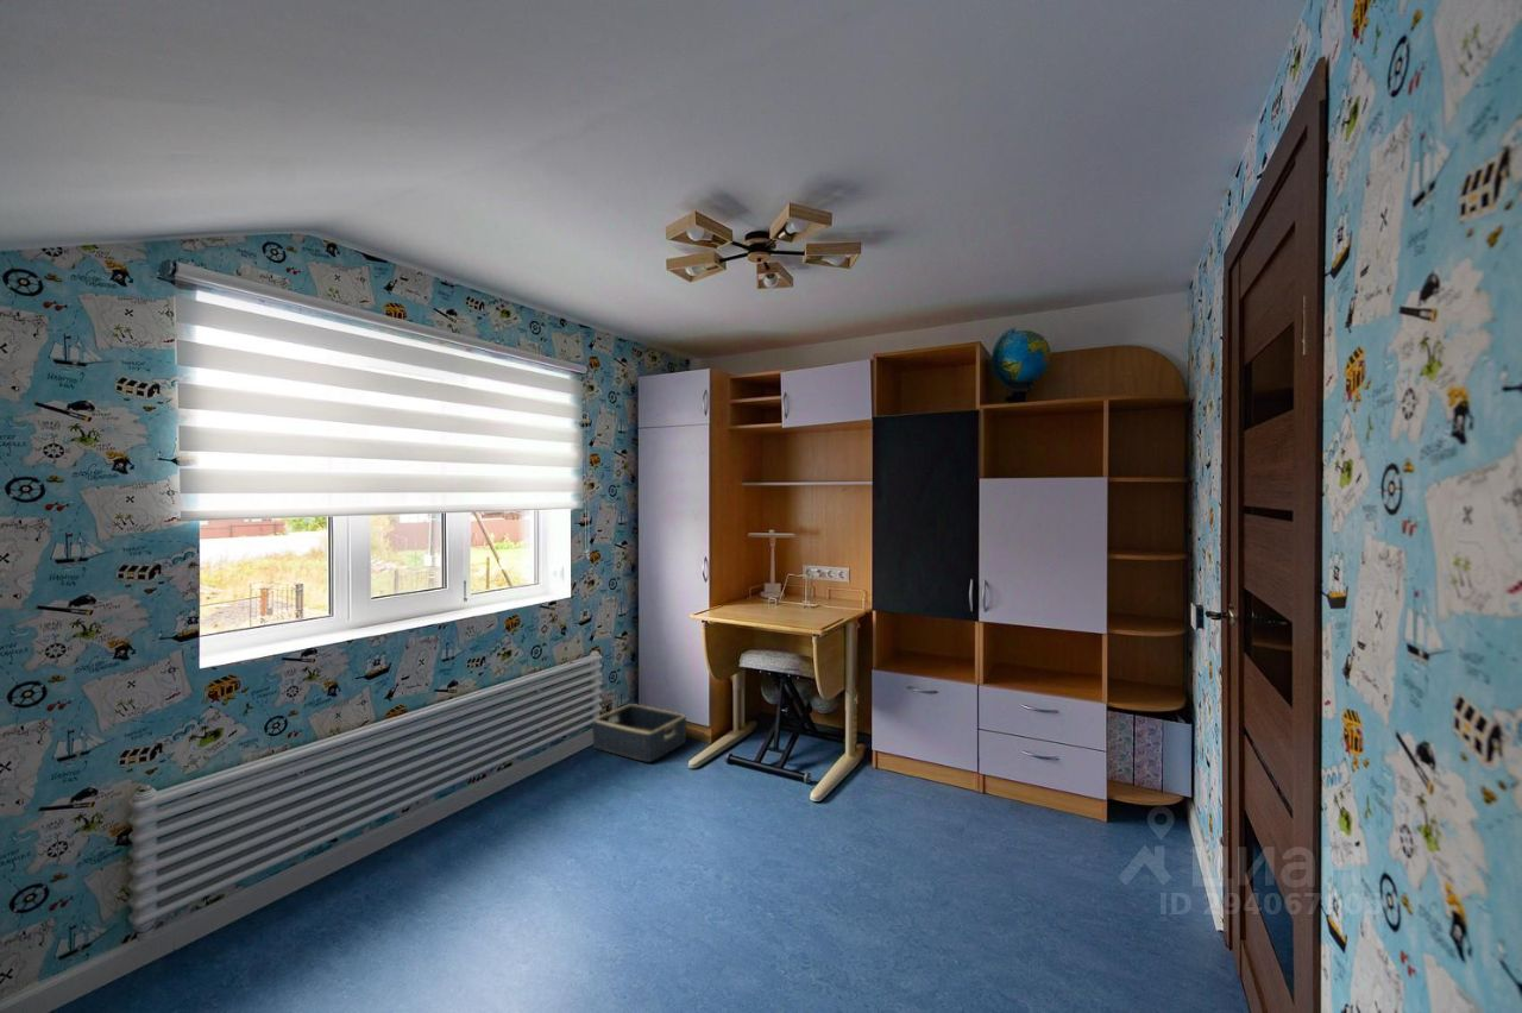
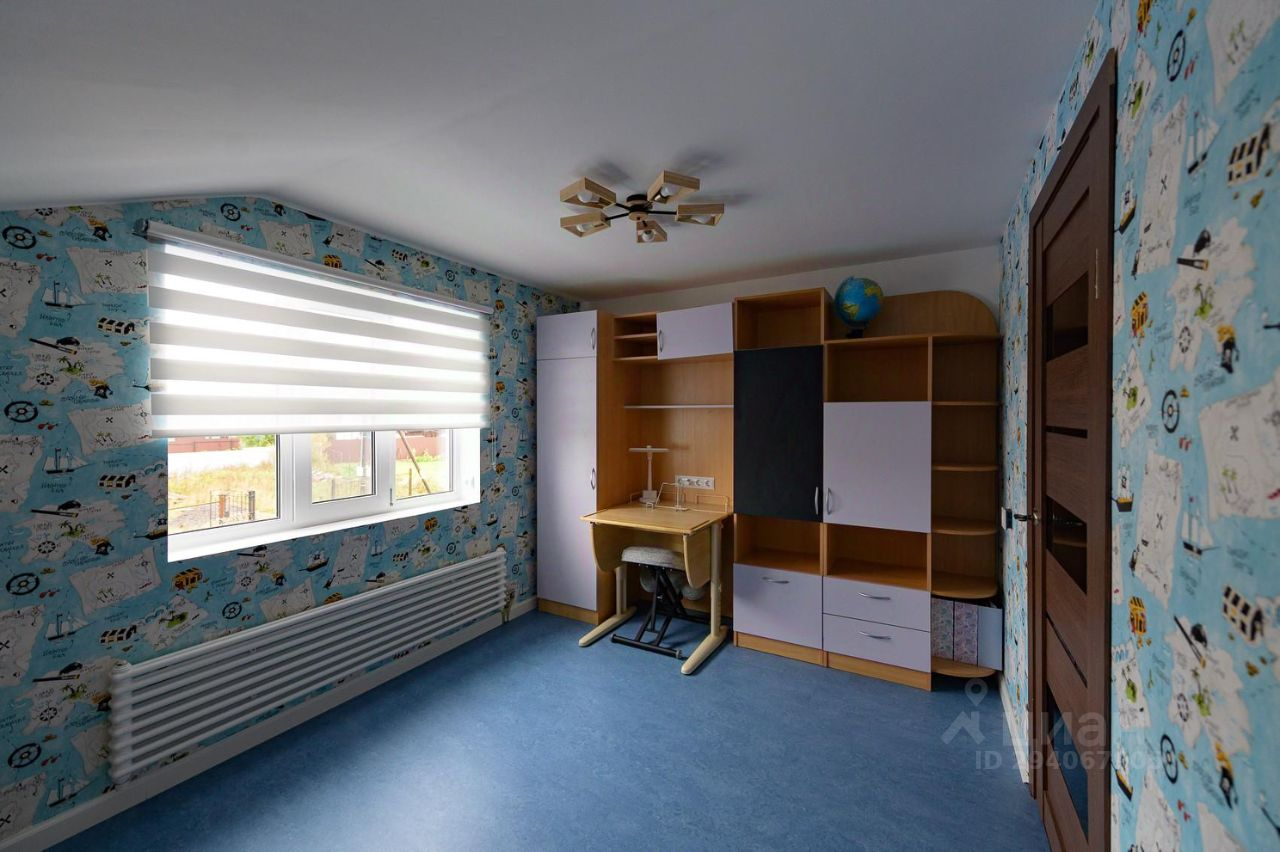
- basket [591,703,687,763]
